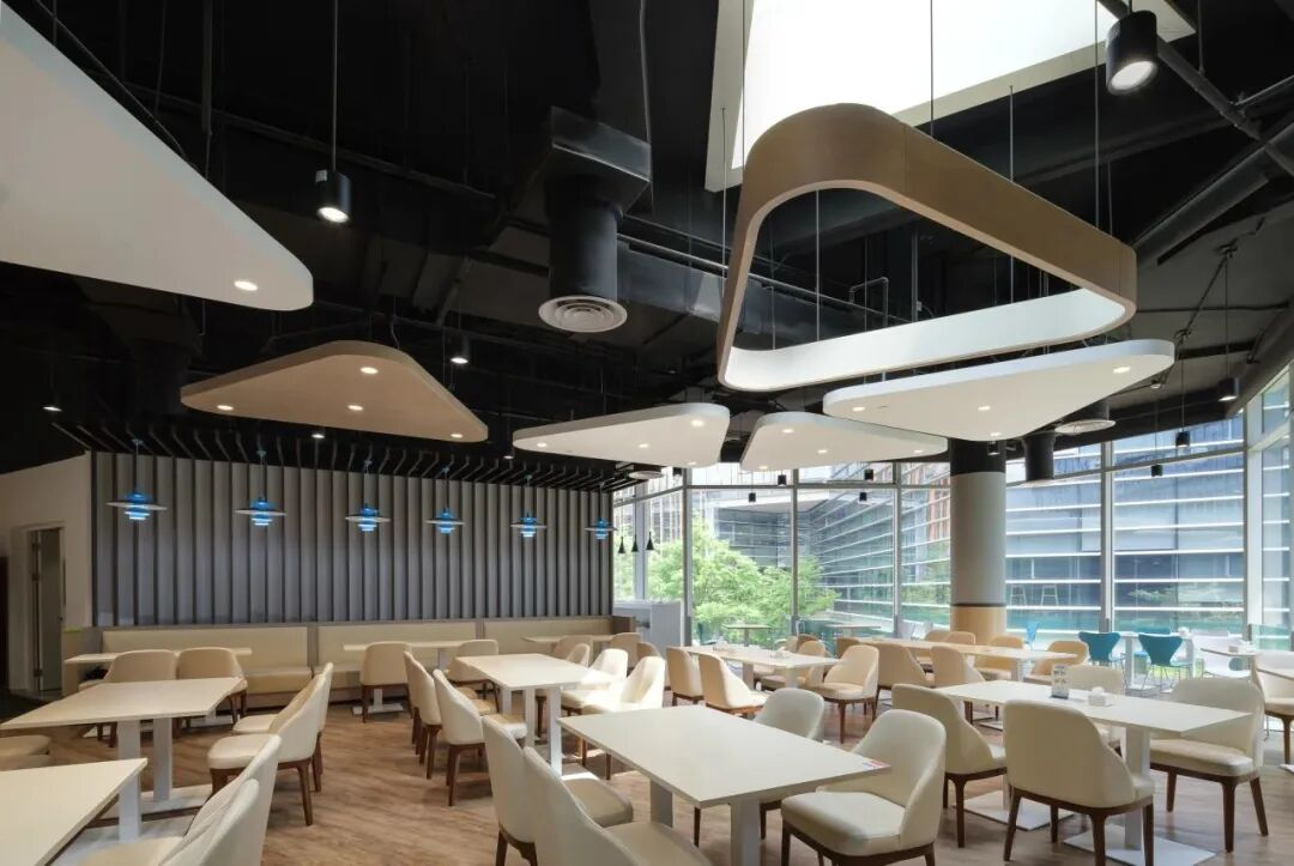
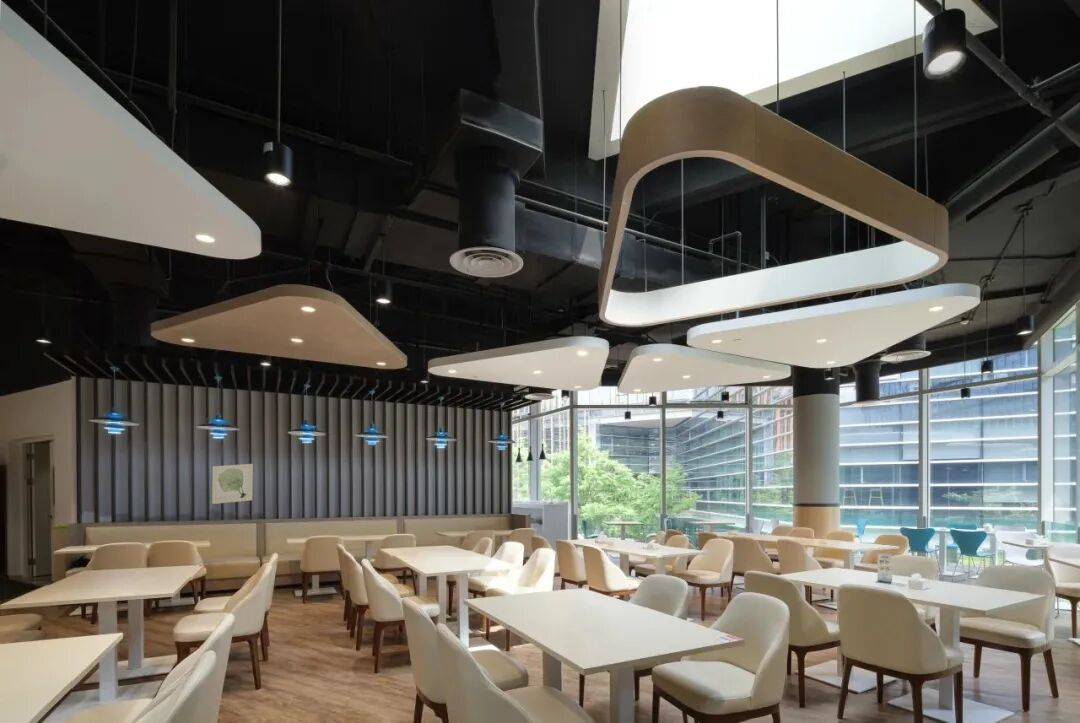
+ wall art [211,463,254,505]
